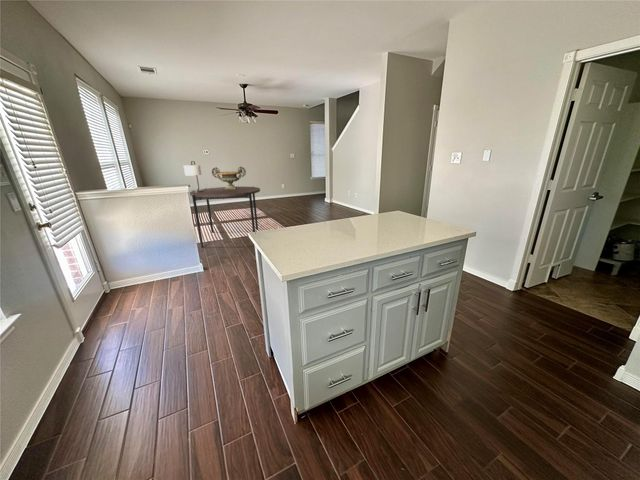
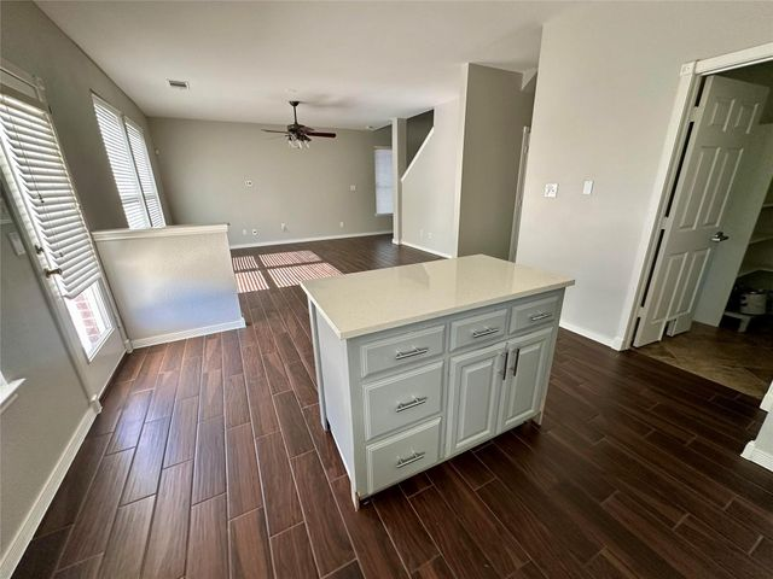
- decorative urn [211,166,247,190]
- lamp [183,160,203,192]
- dining table [189,186,261,248]
